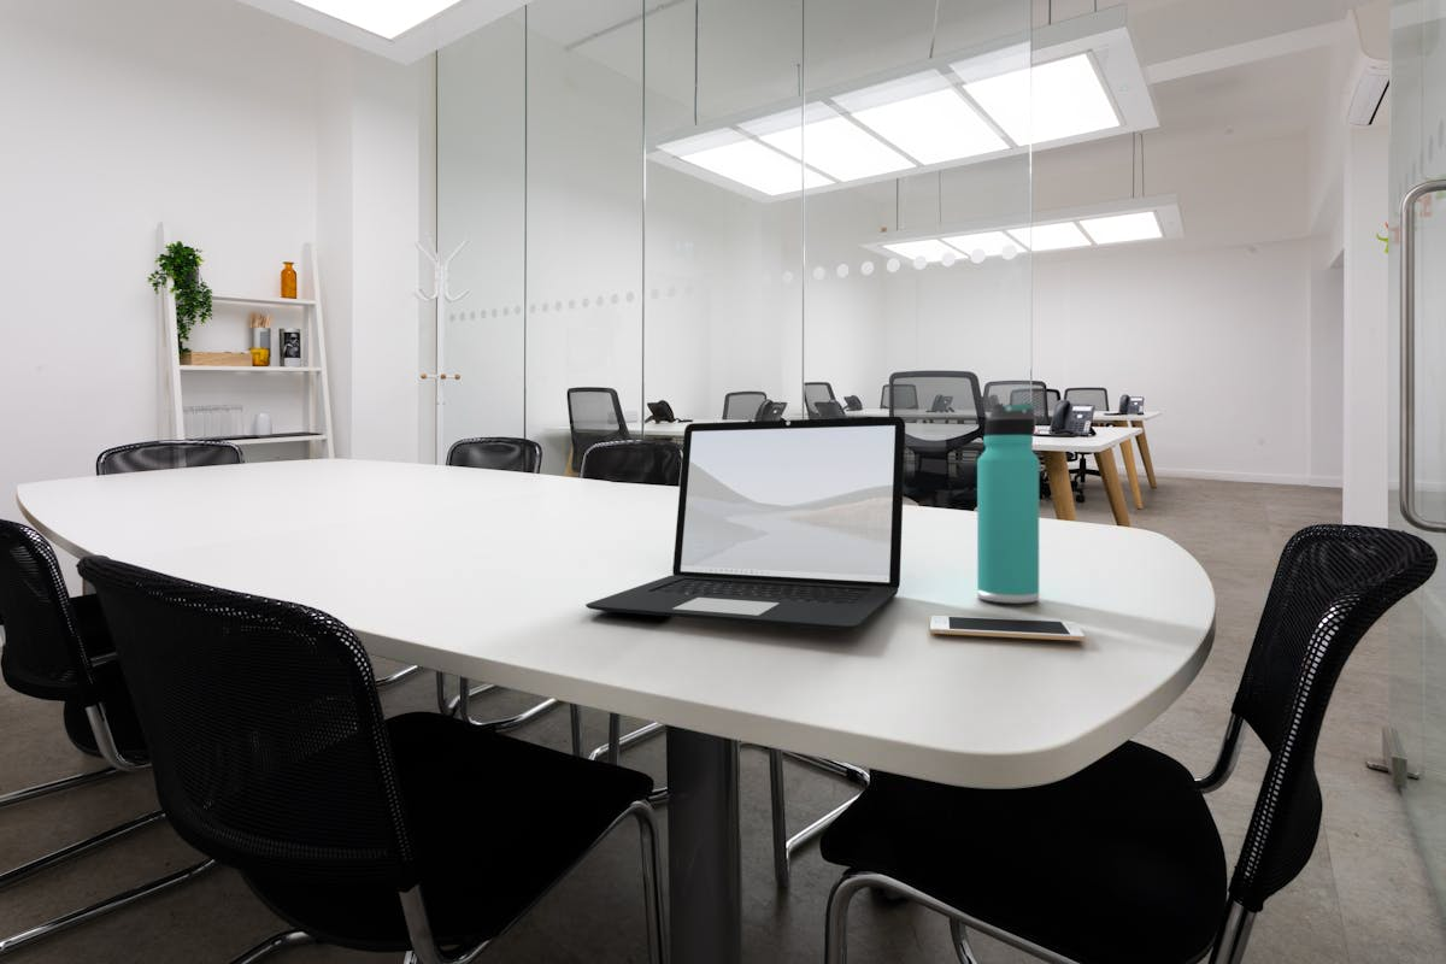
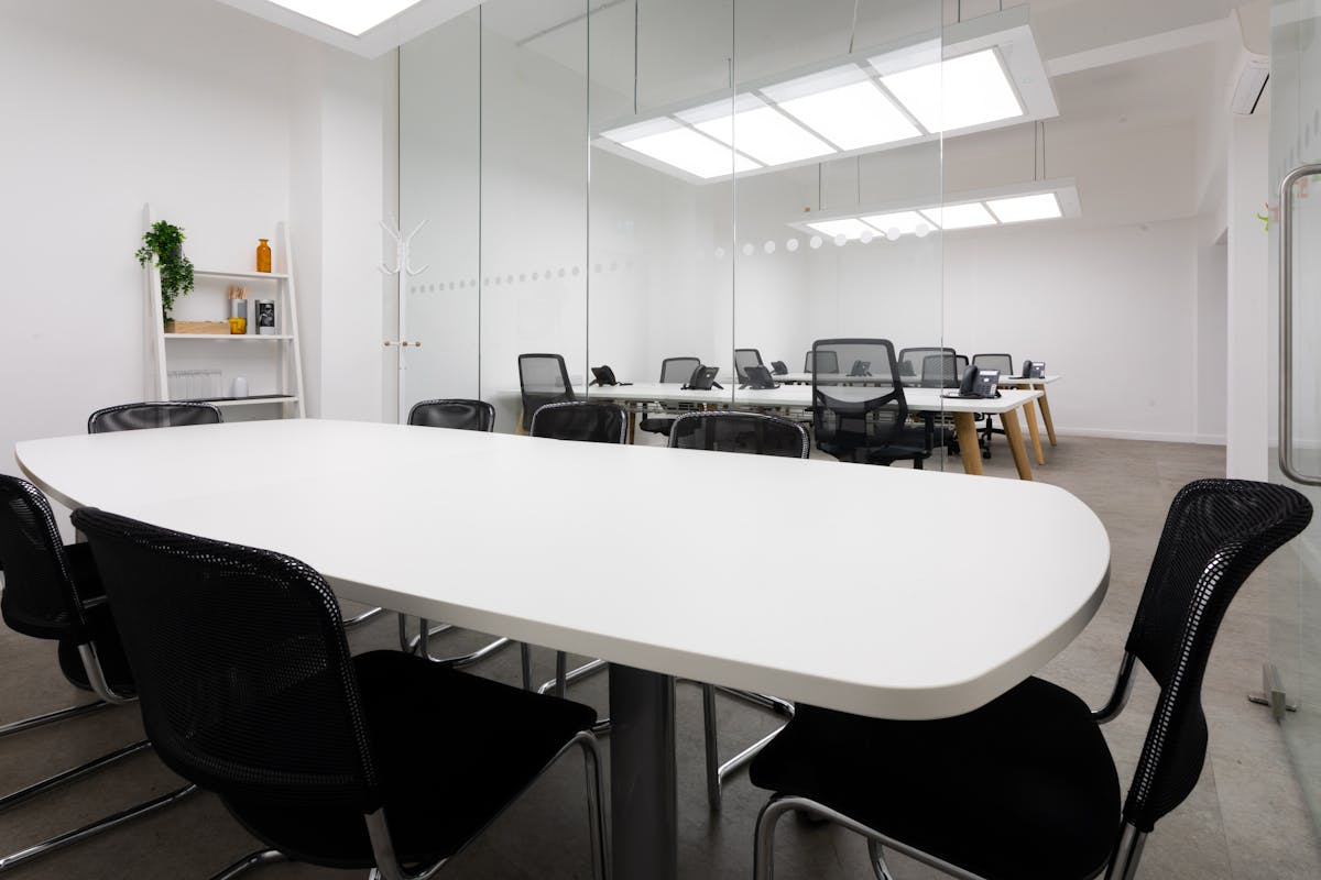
- thermos bottle [976,401,1040,605]
- laptop [584,416,906,630]
- cell phone [929,615,1086,642]
